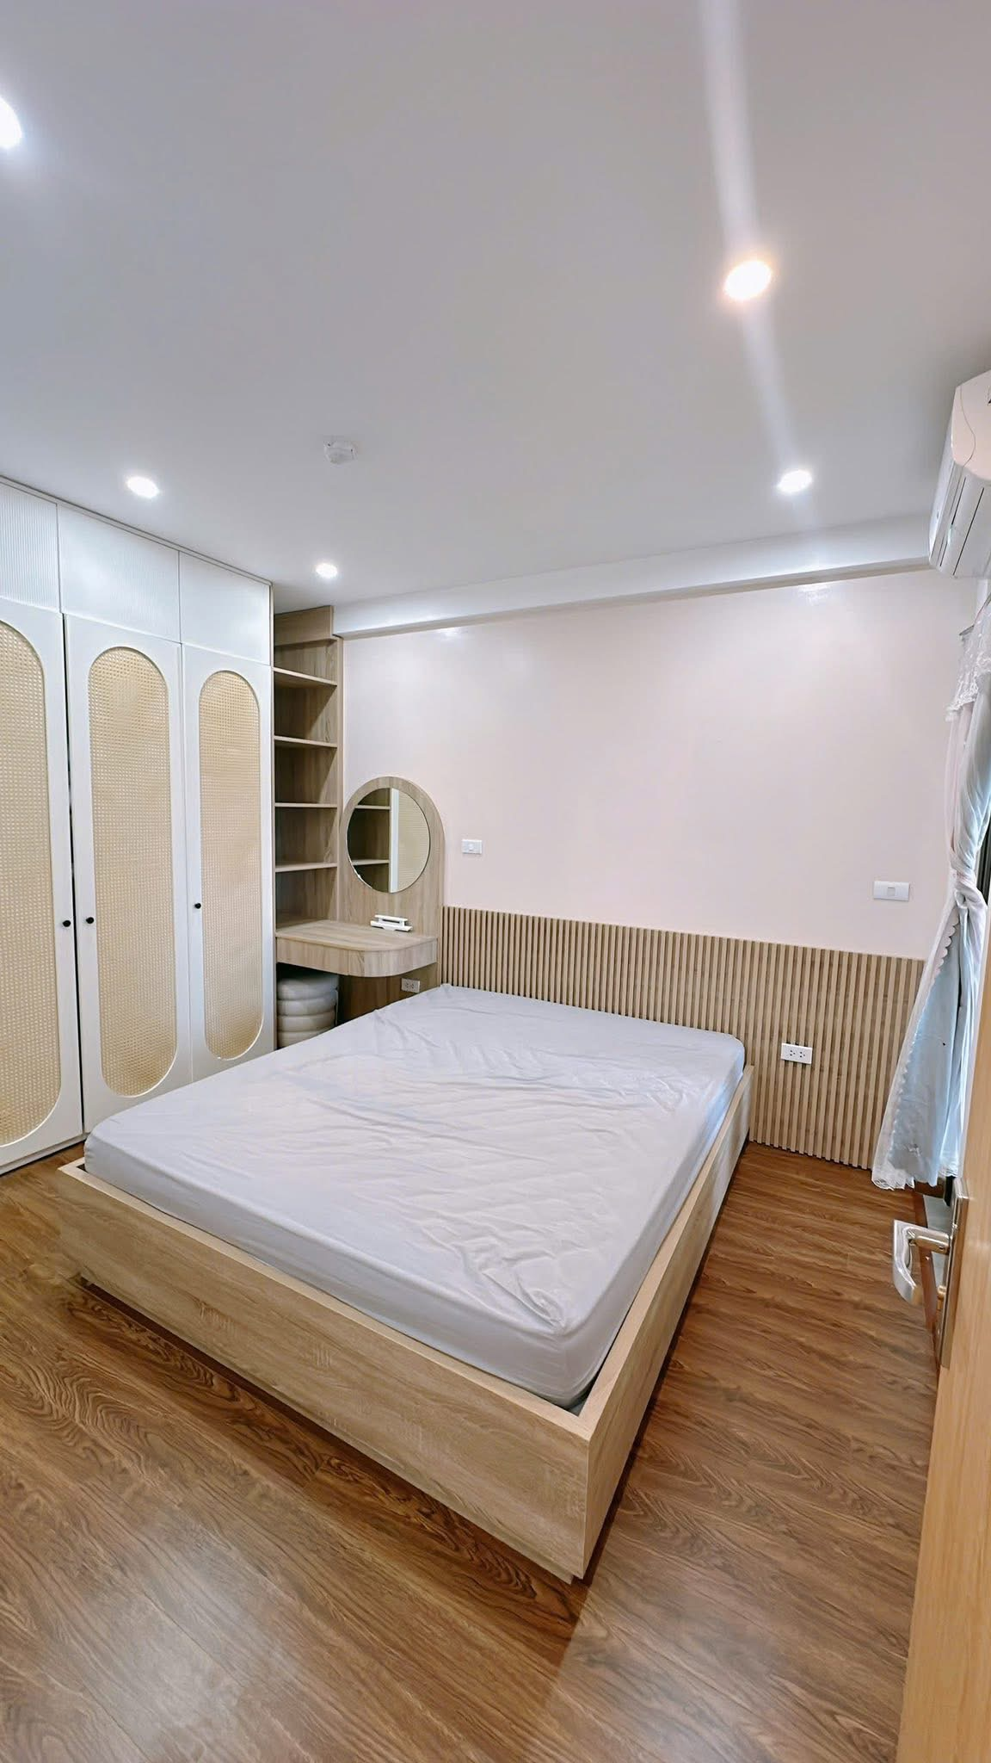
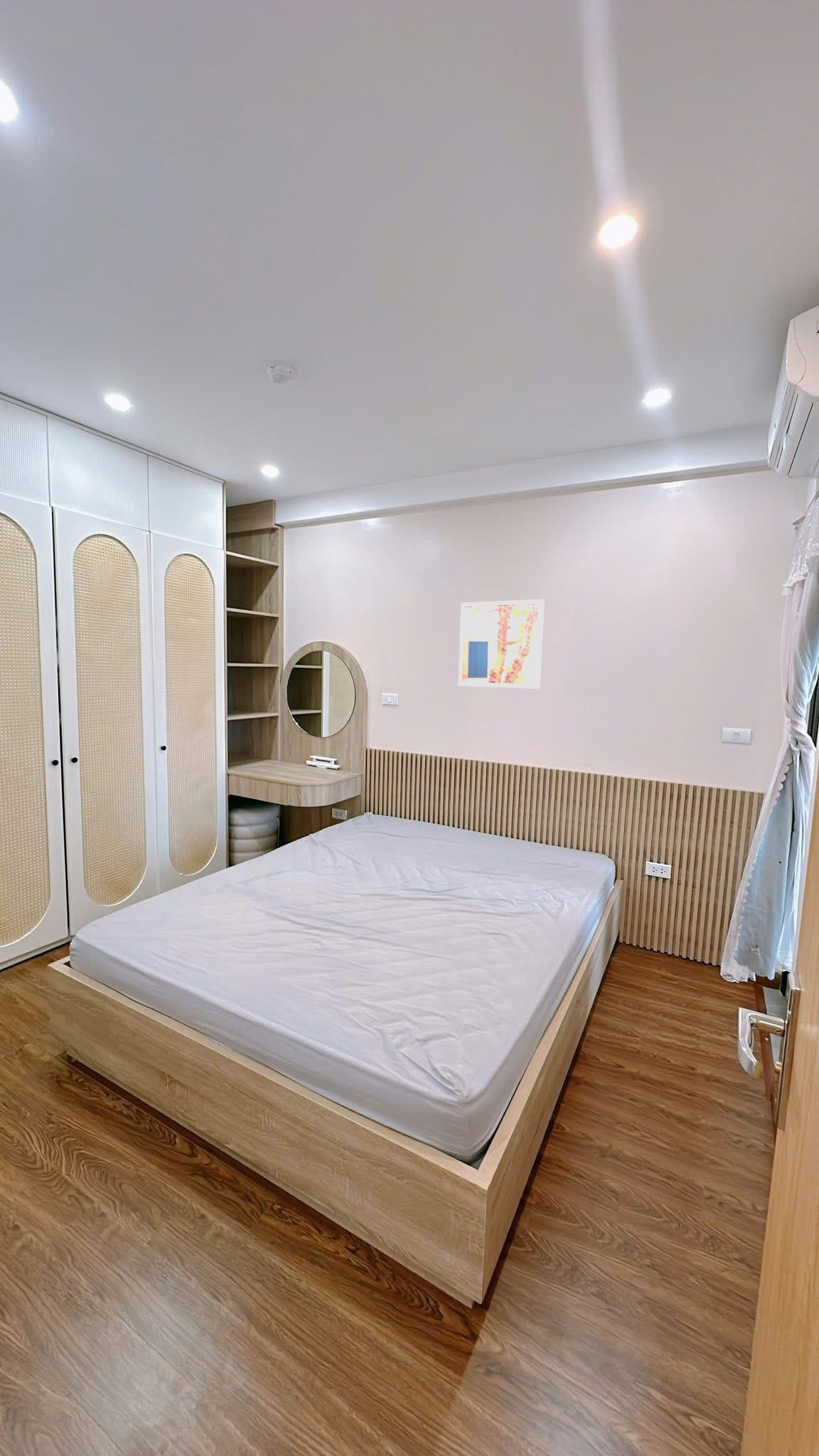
+ wall art [458,599,545,690]
